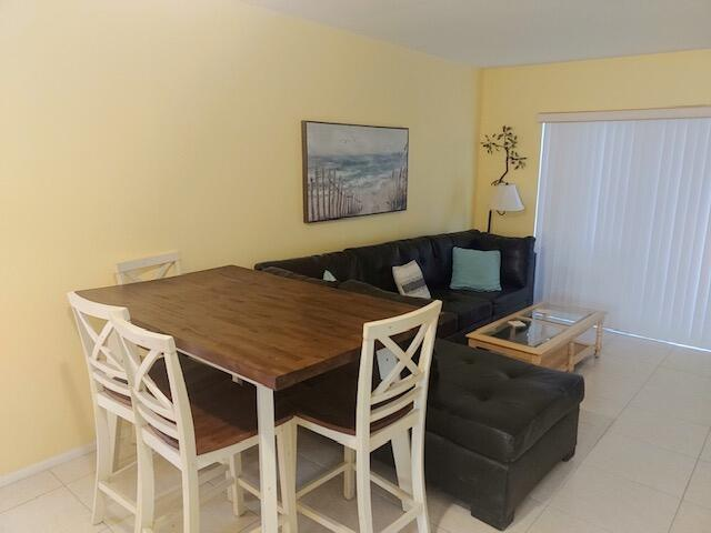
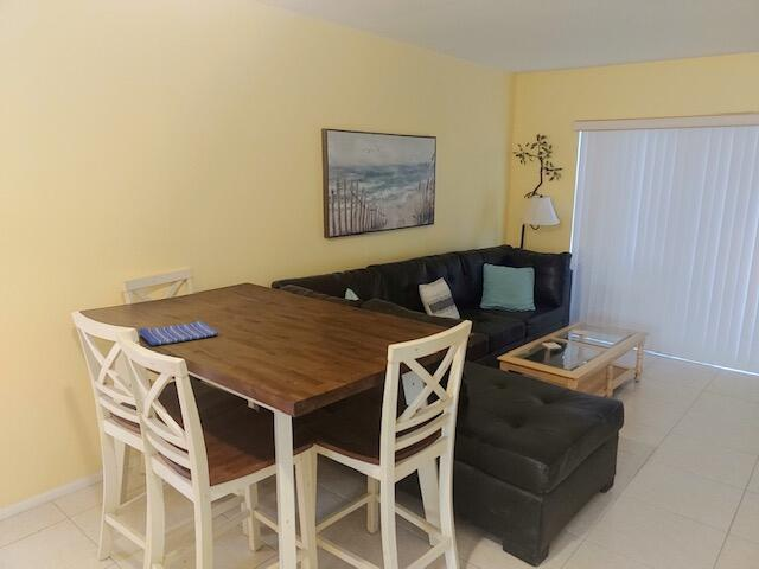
+ dish towel [136,320,221,347]
